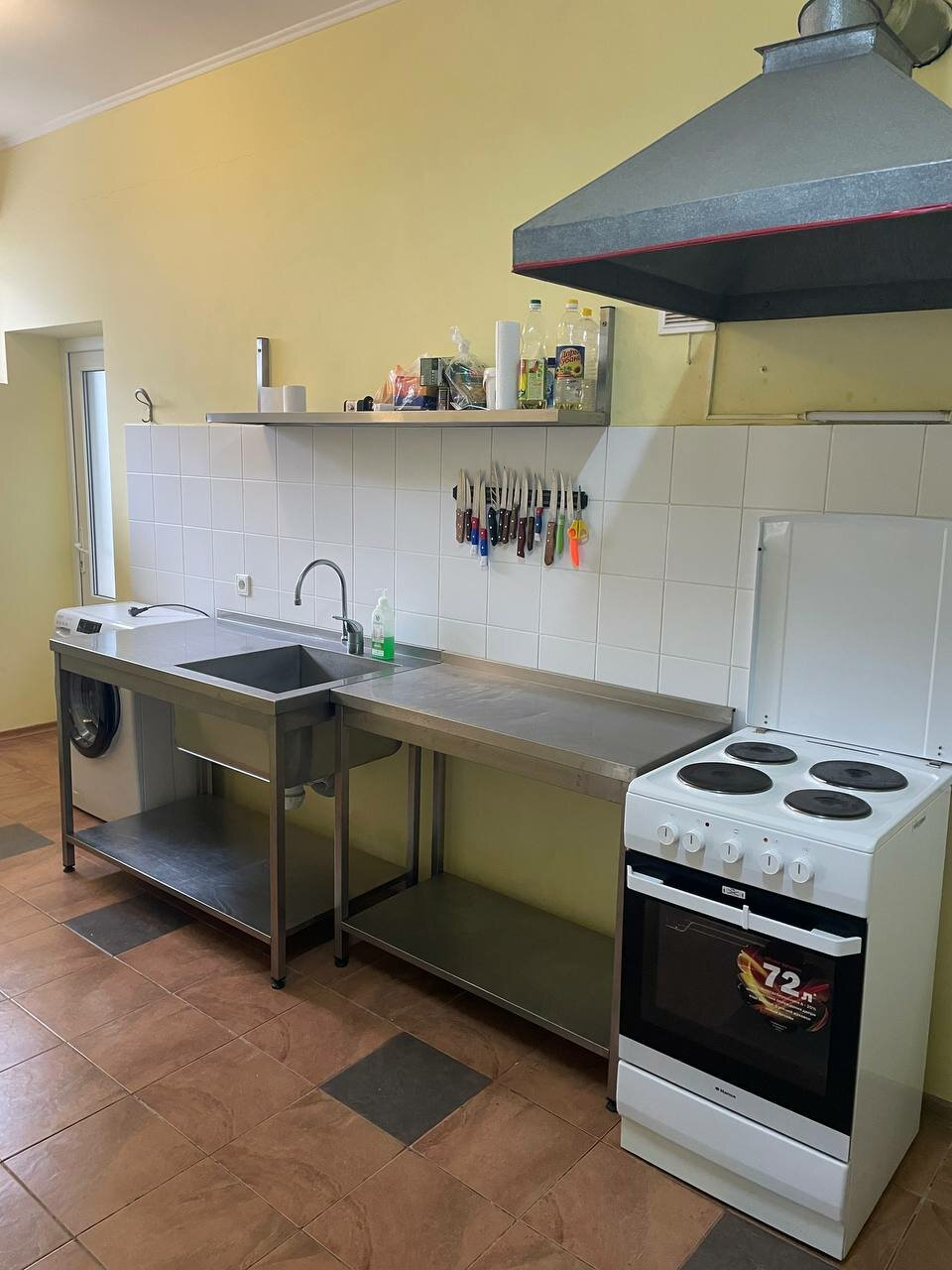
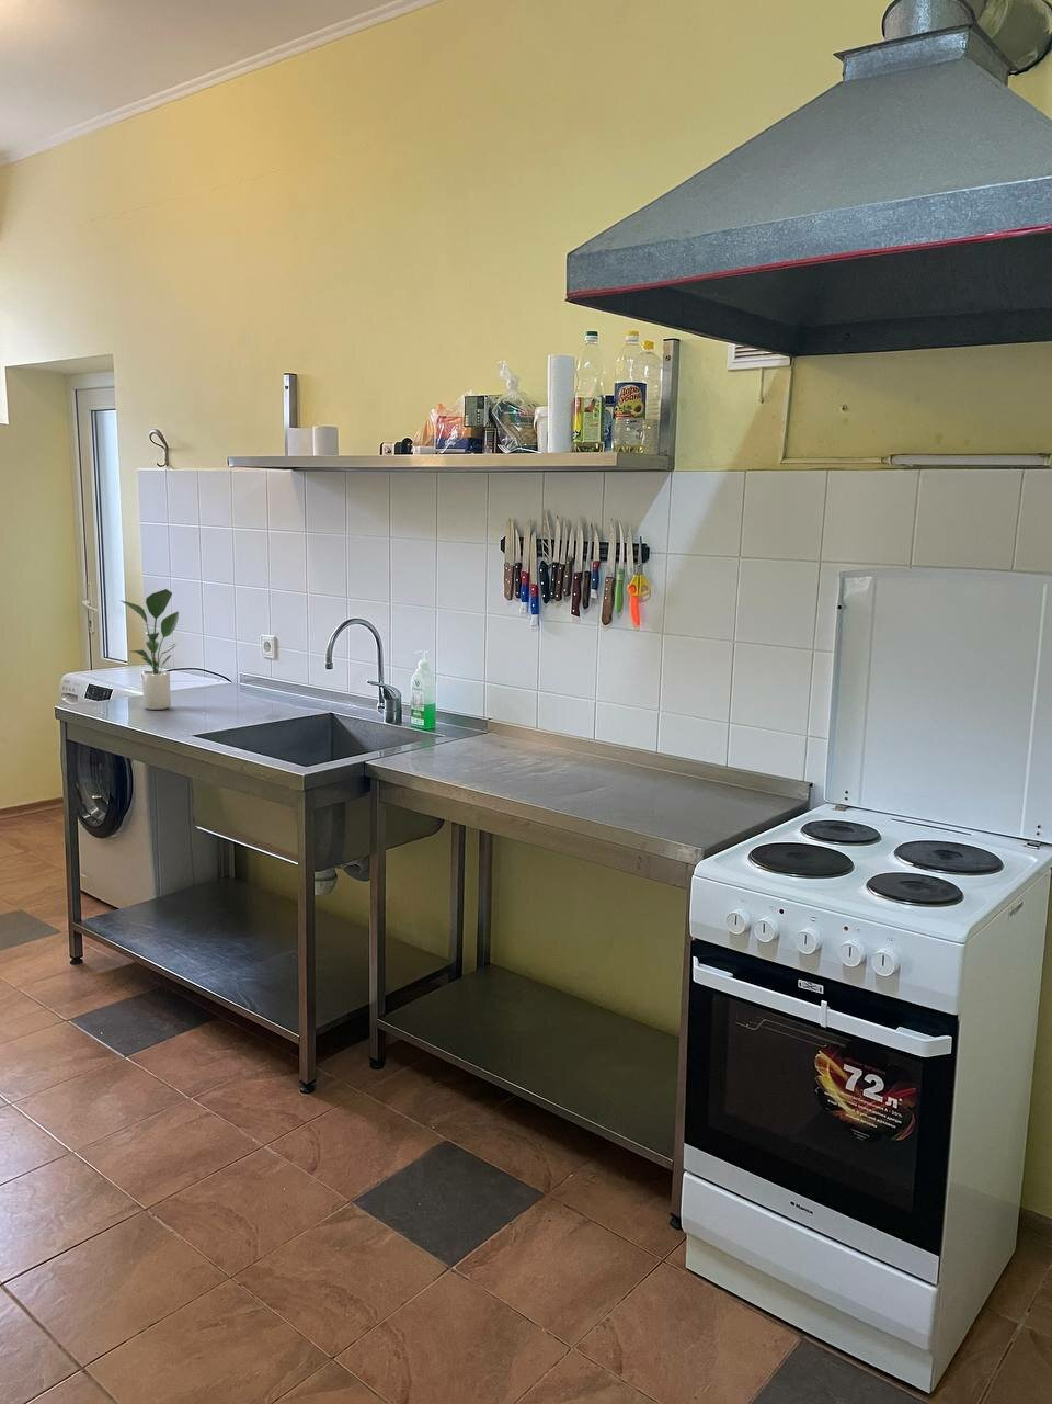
+ potted plant [120,588,180,711]
